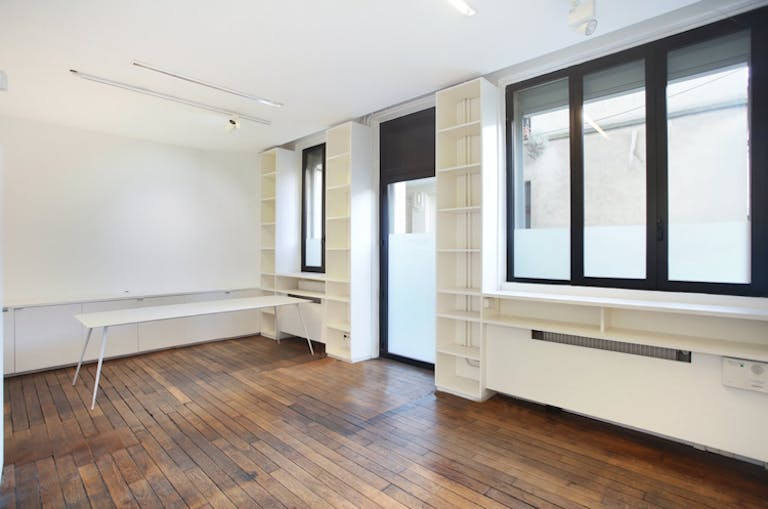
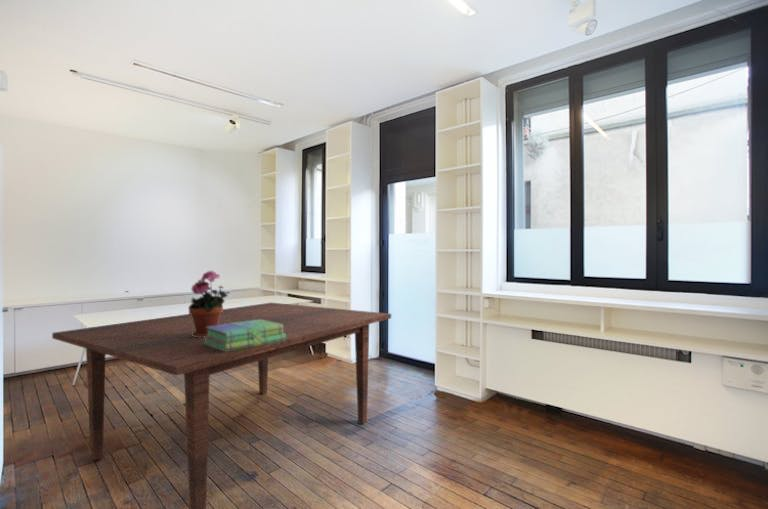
+ table [51,302,392,509]
+ potted plant [187,270,229,338]
+ stack of books [204,320,286,352]
